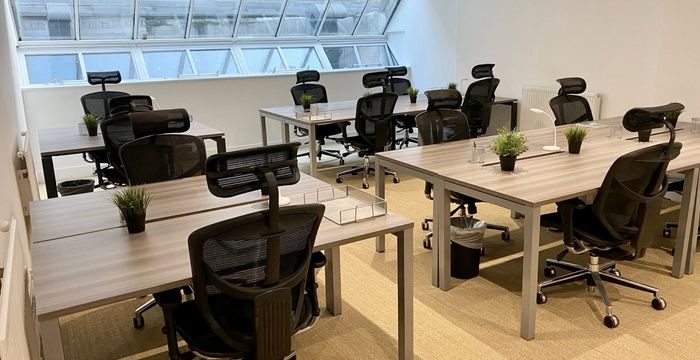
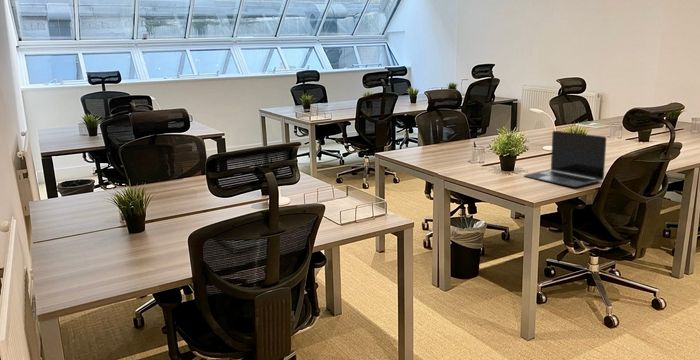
+ laptop [523,130,607,188]
